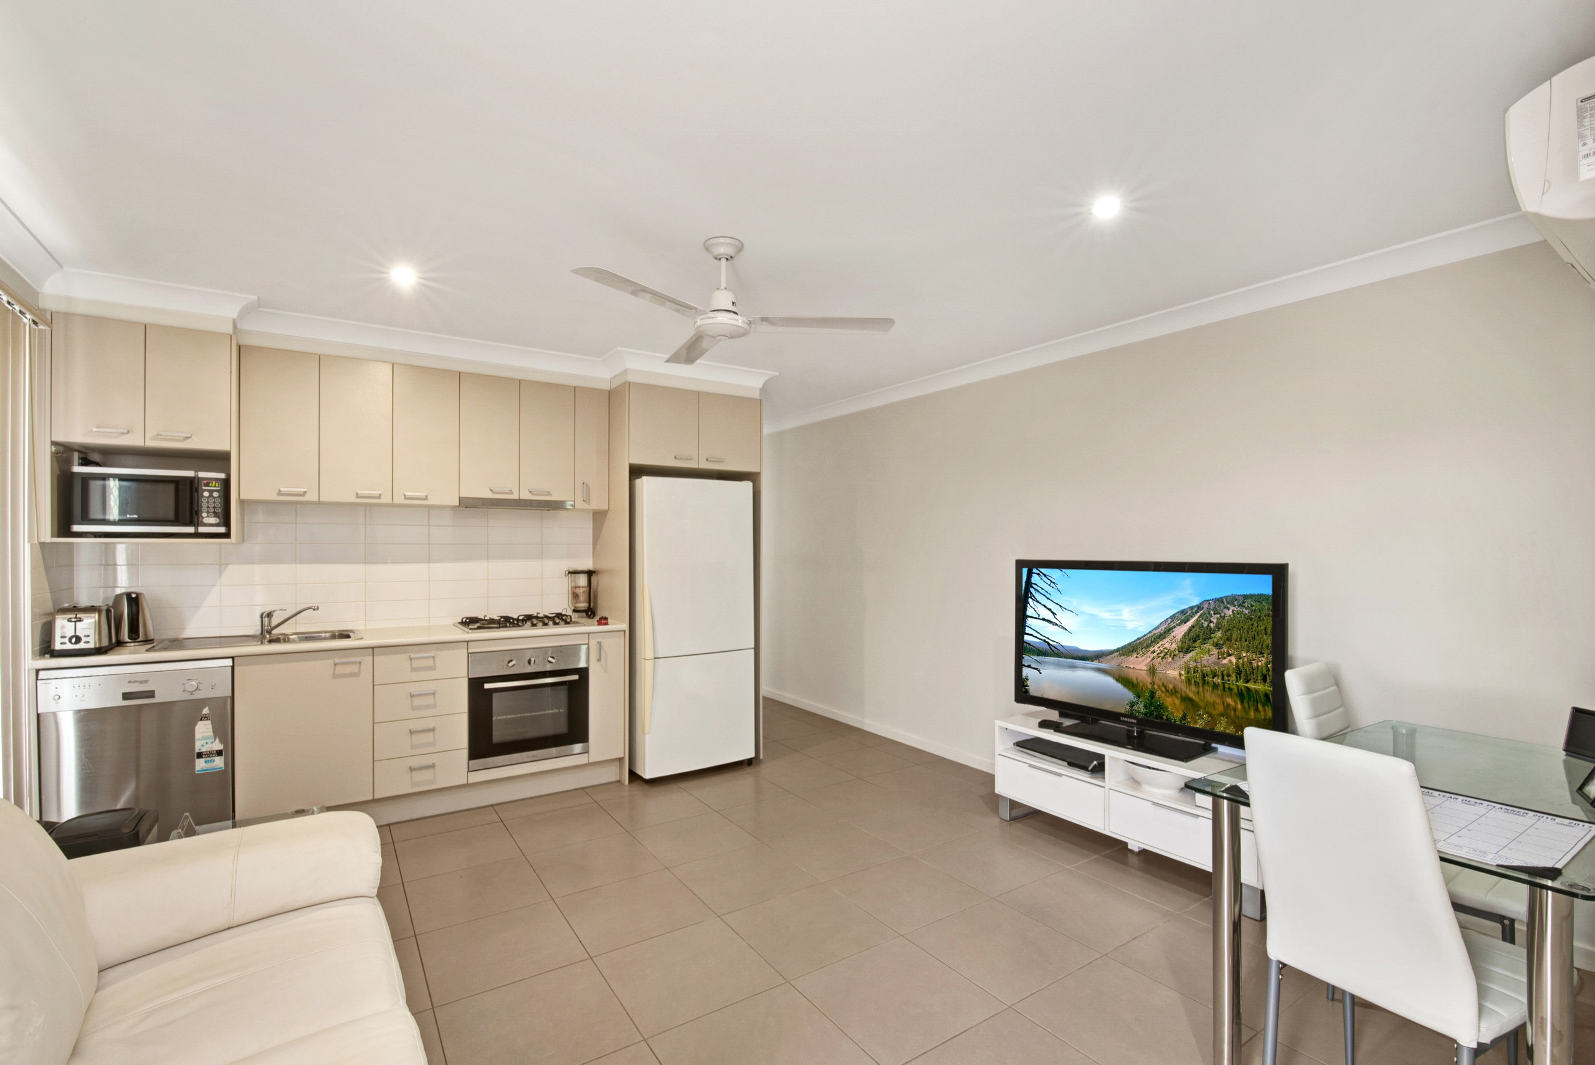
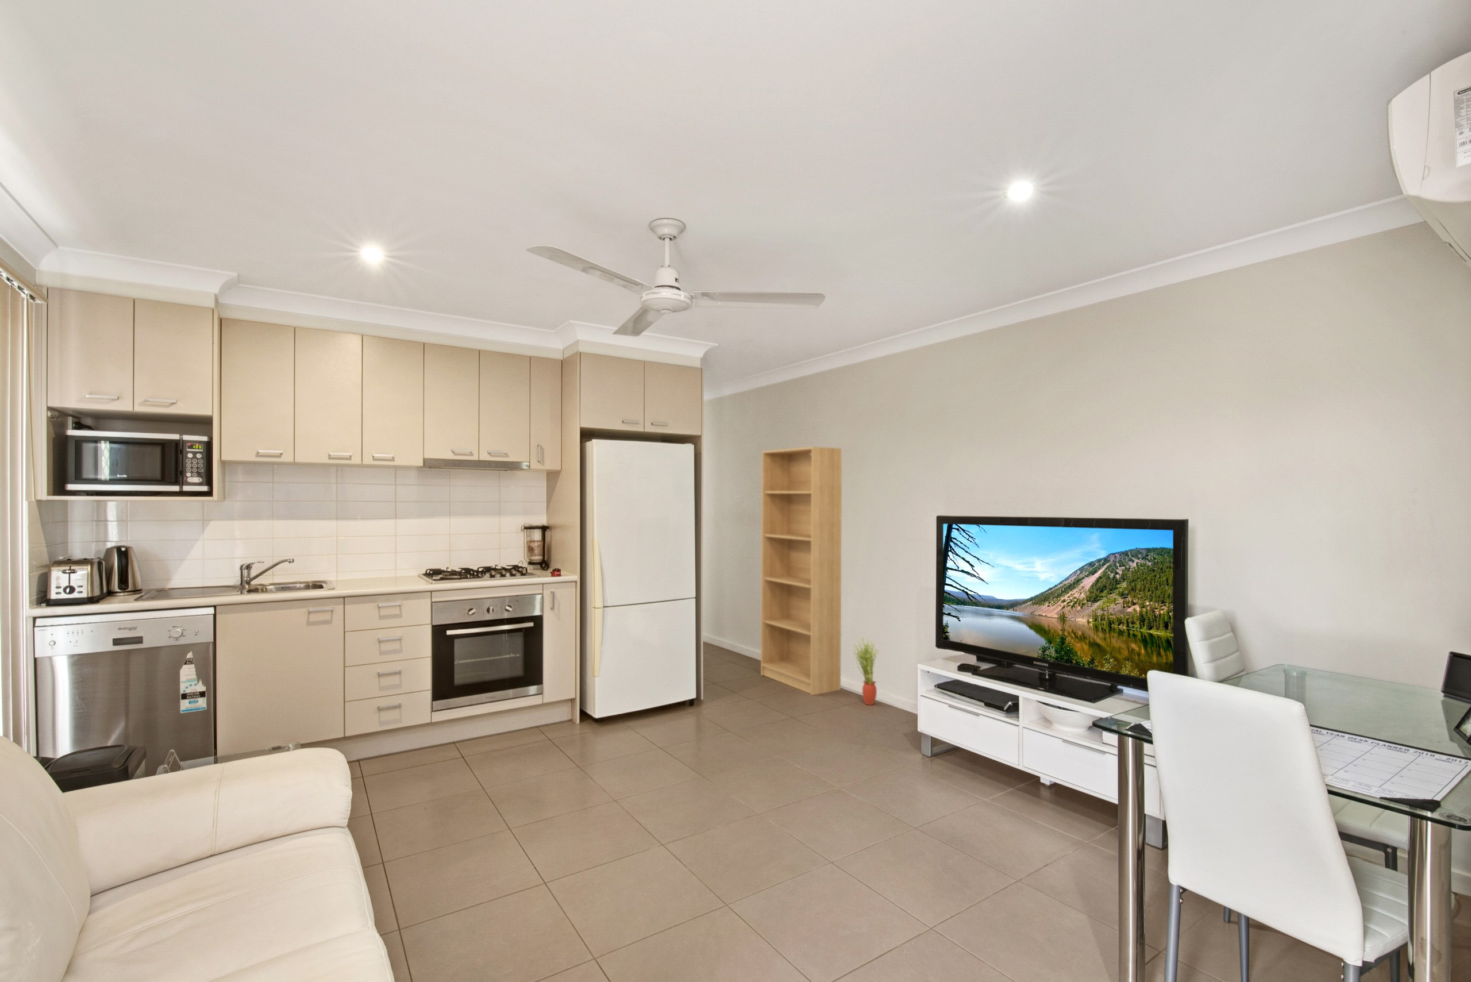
+ bookshelf [761,446,843,696]
+ potted plant [853,637,880,706]
